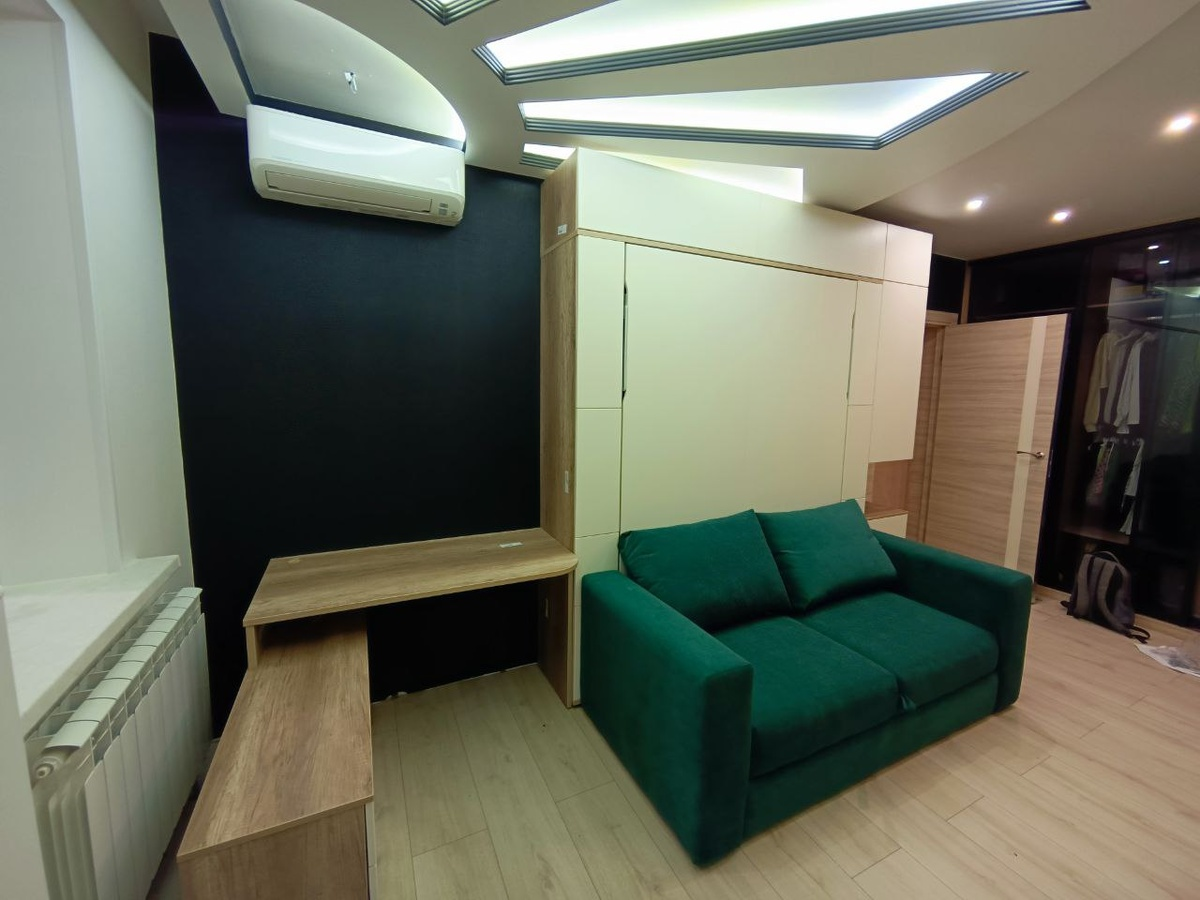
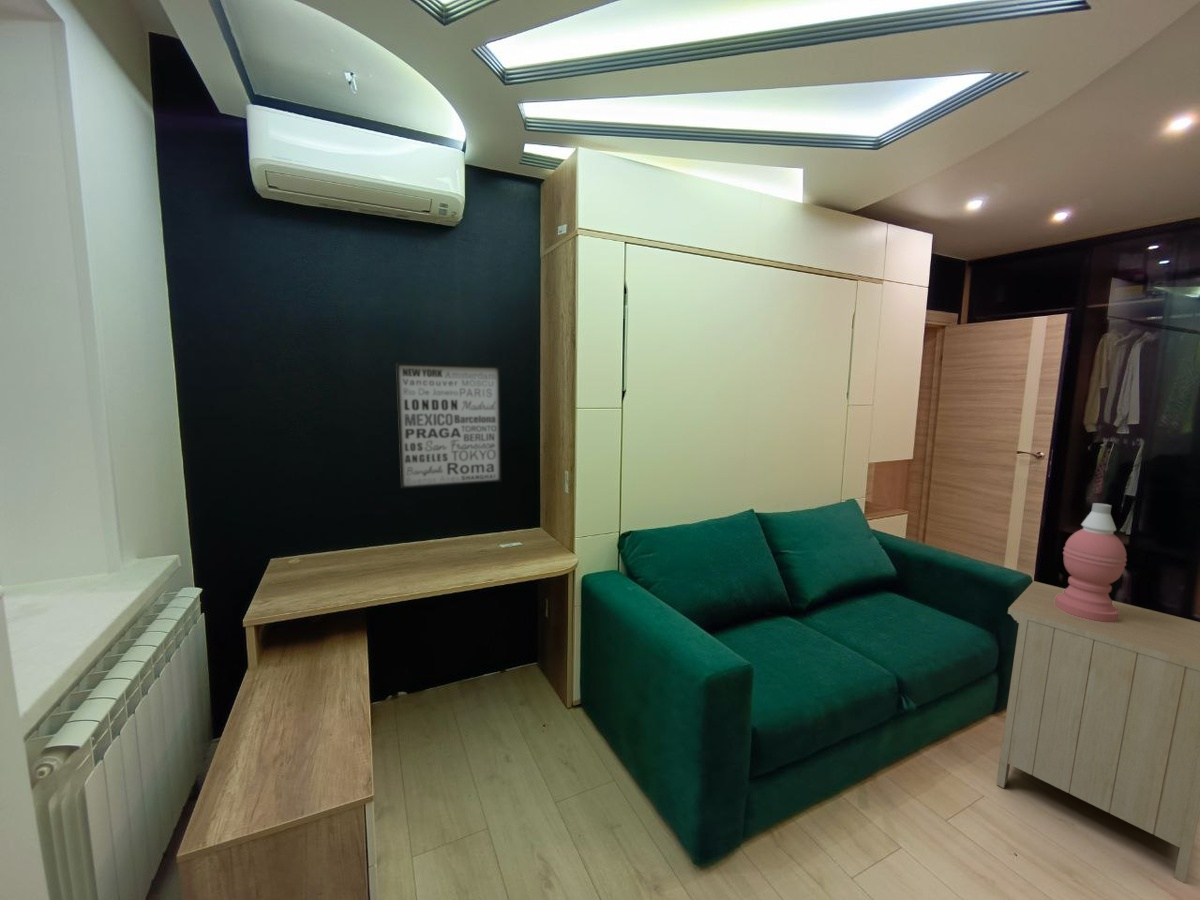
+ nightstand [995,580,1200,884]
+ wall art [395,362,502,489]
+ table lamp [1055,502,1128,622]
